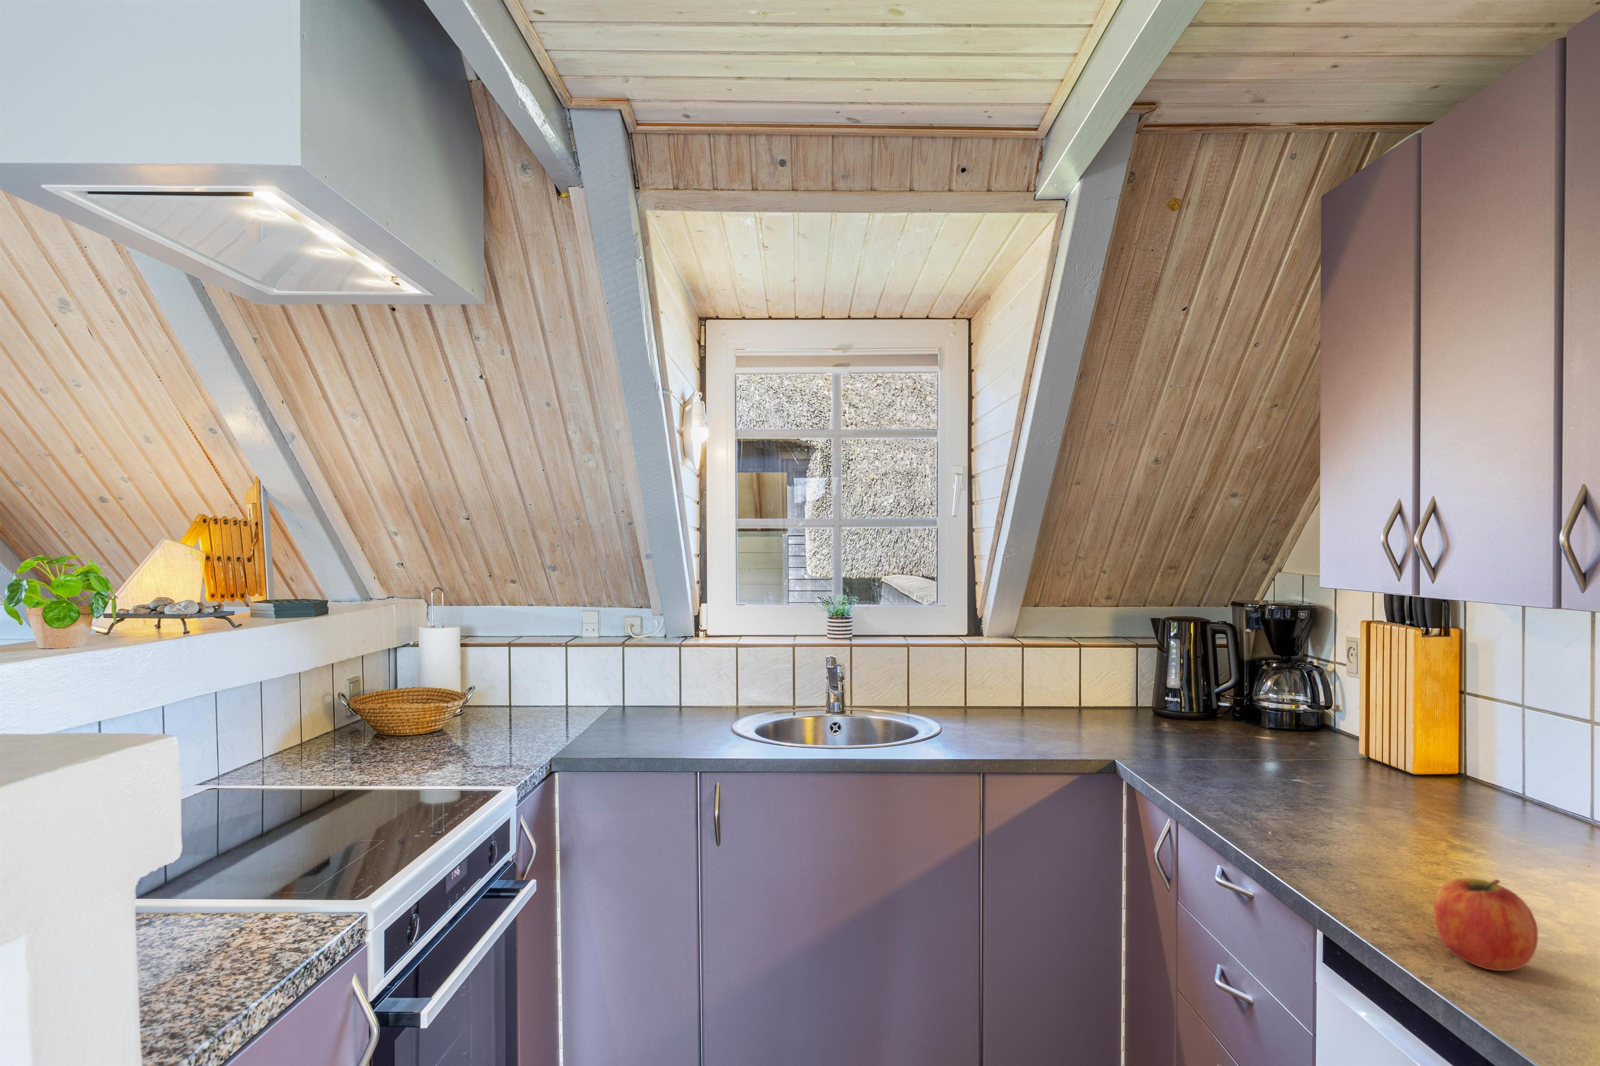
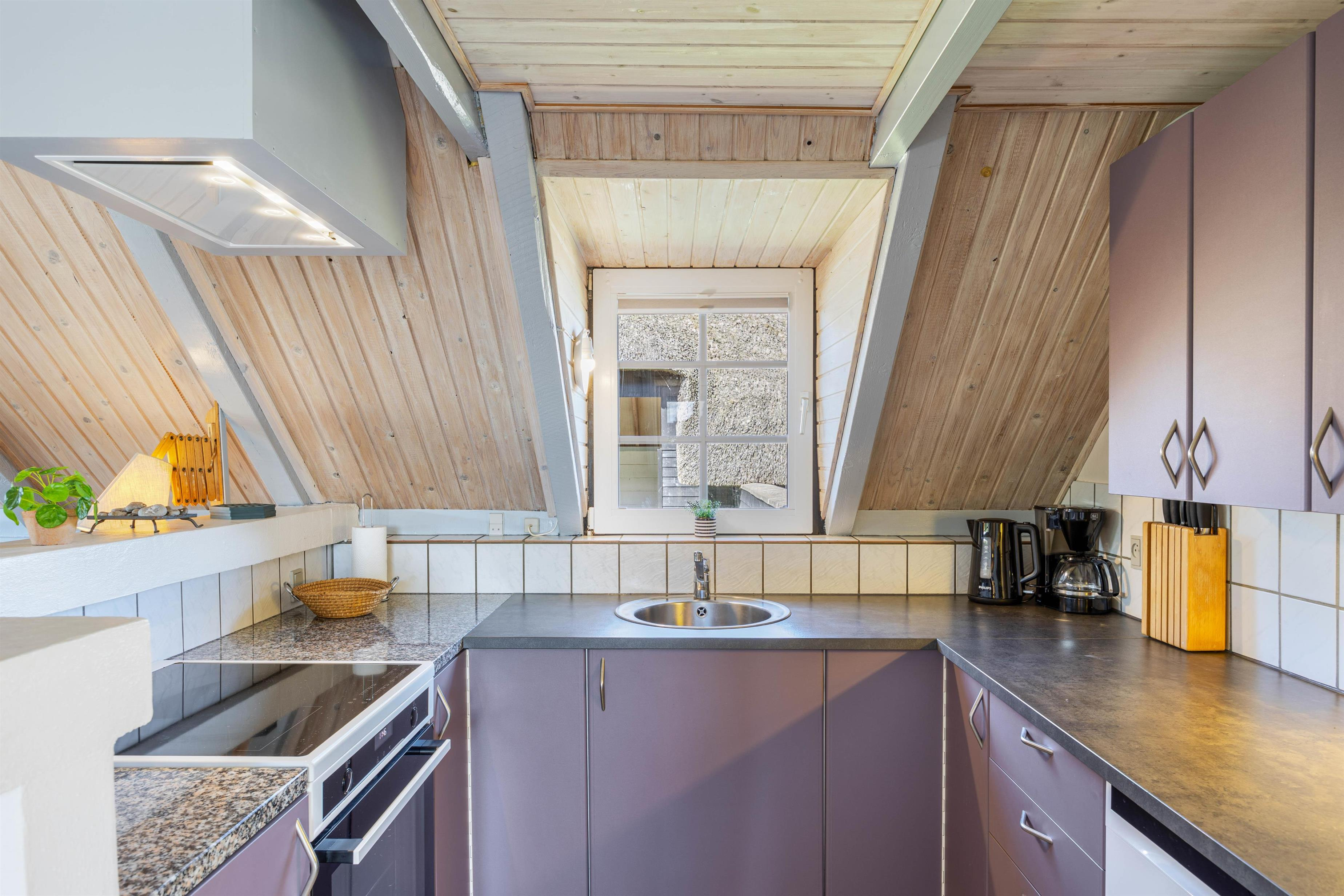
- fruit [1433,877,1538,971]
